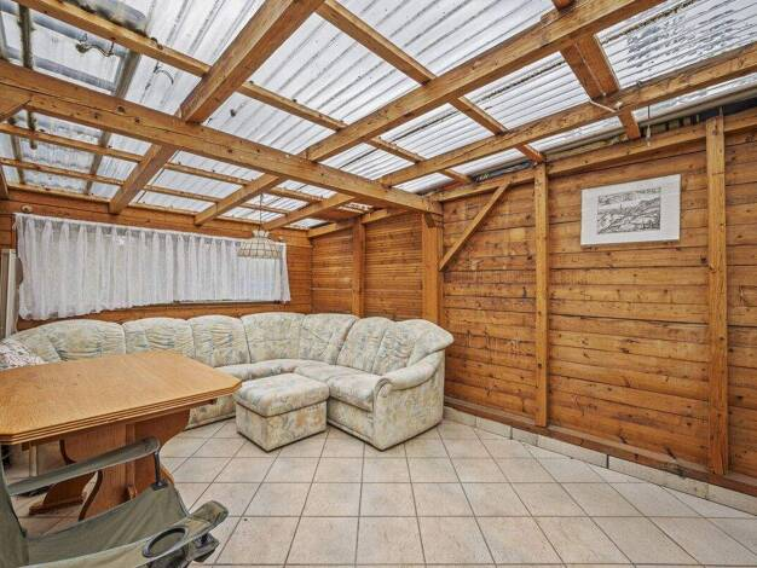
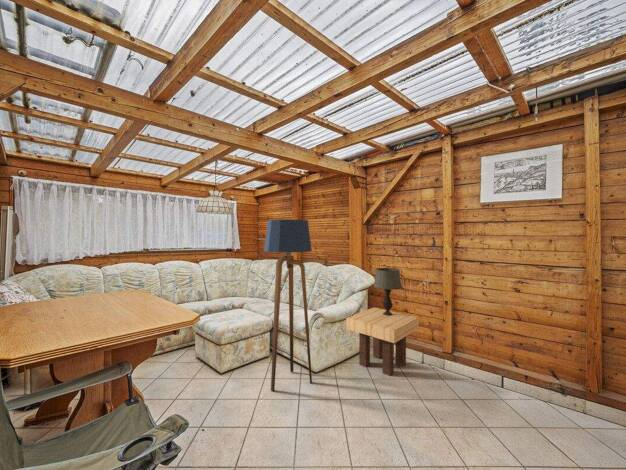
+ side table [345,307,420,377]
+ table lamp [373,267,403,316]
+ floor lamp [263,219,313,393]
